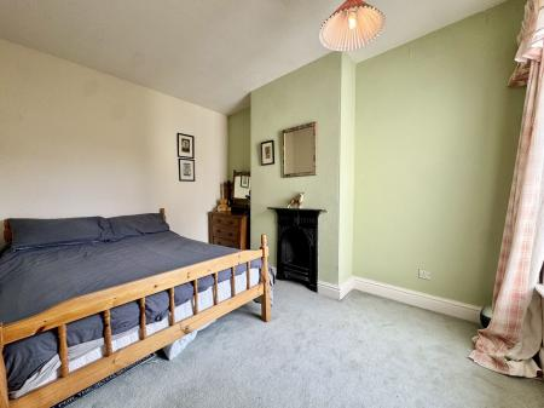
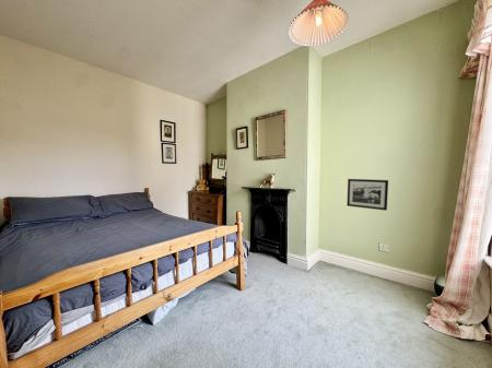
+ picture frame [345,178,389,212]
